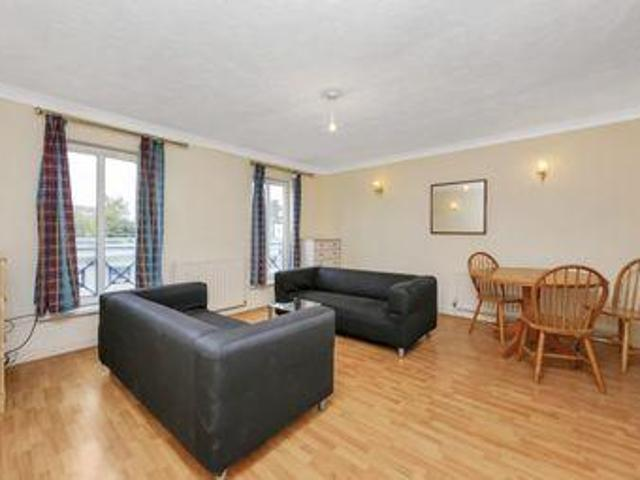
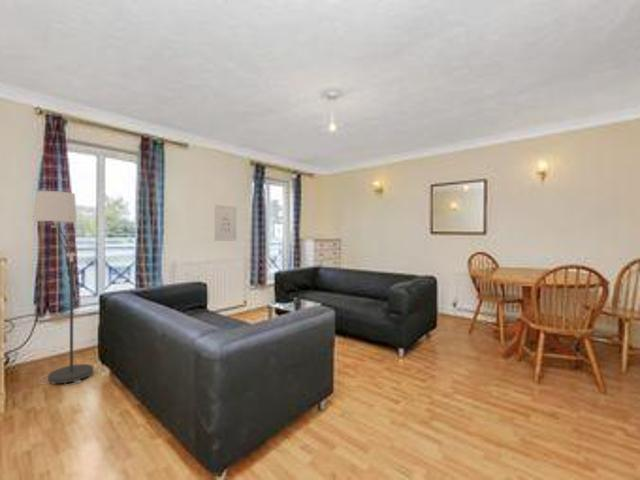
+ wall art [213,204,238,242]
+ floor lamp [33,190,94,386]
